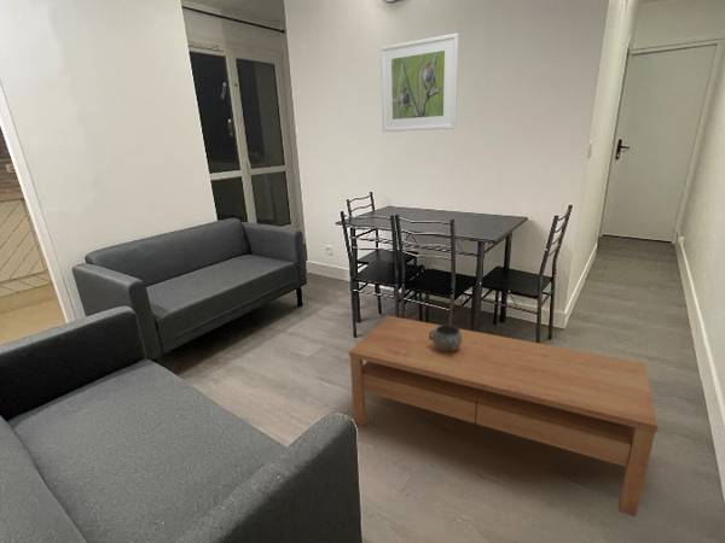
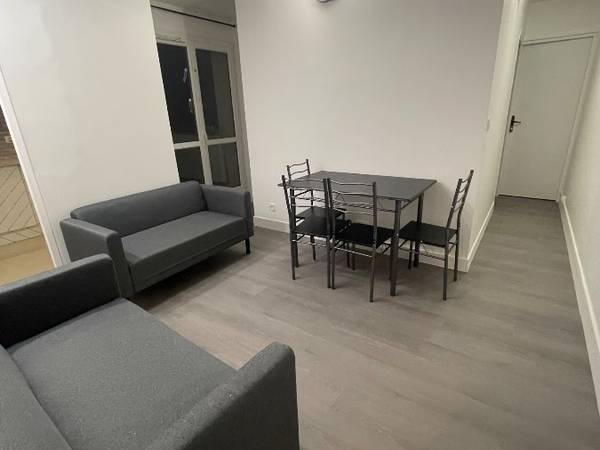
- coffee table [348,315,659,518]
- decorative bowl [429,323,462,351]
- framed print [379,33,459,133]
